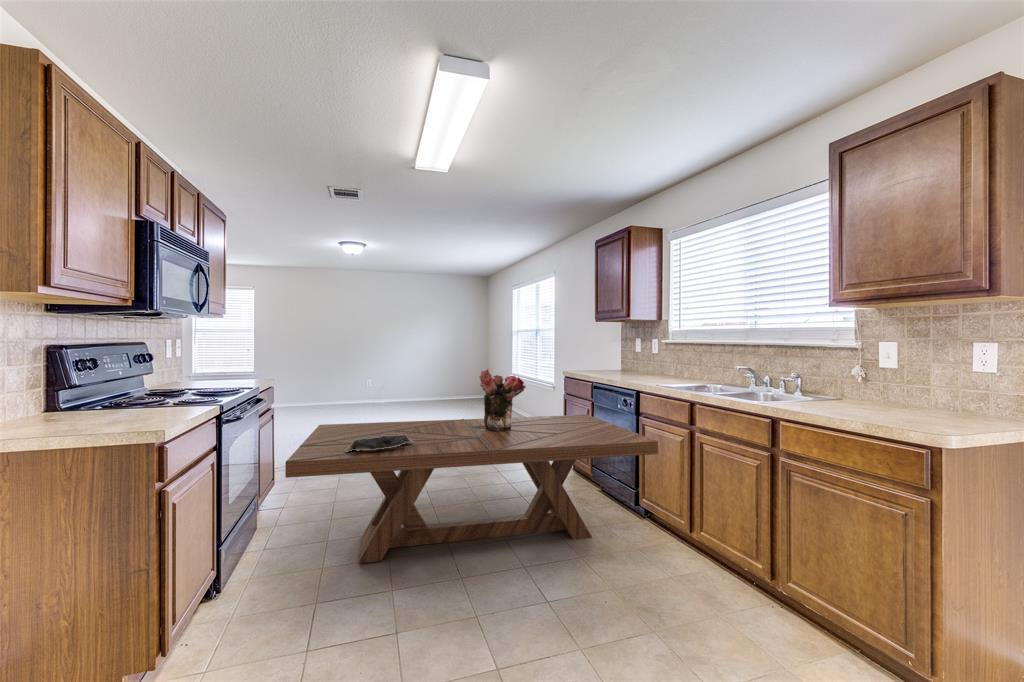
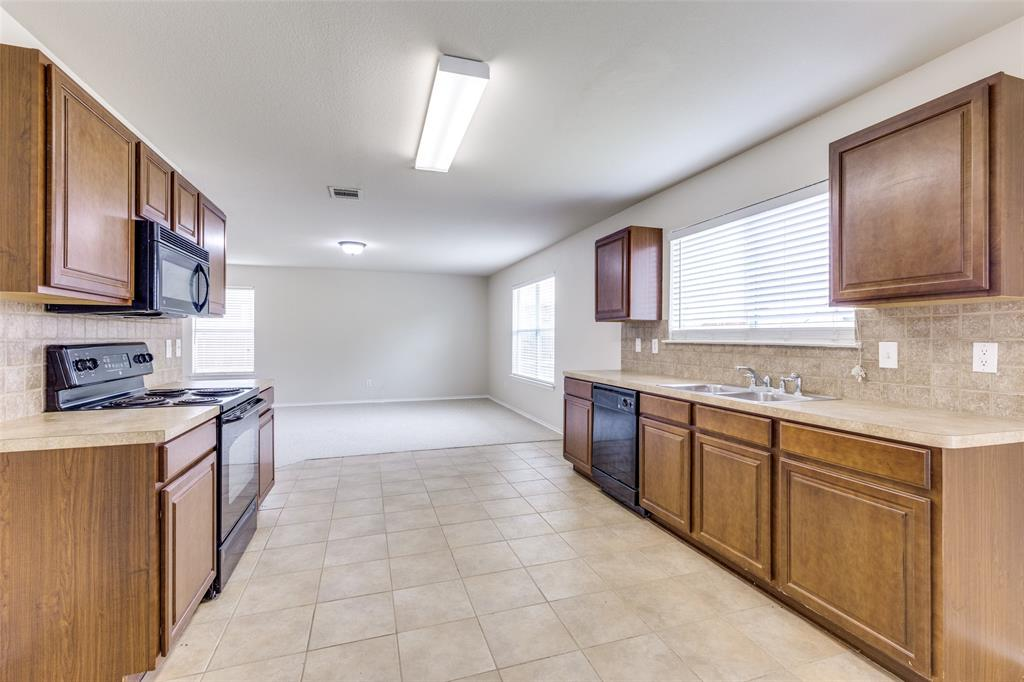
- bouquet [478,368,527,431]
- dining table [284,413,659,564]
- decorative bowl [345,434,413,452]
